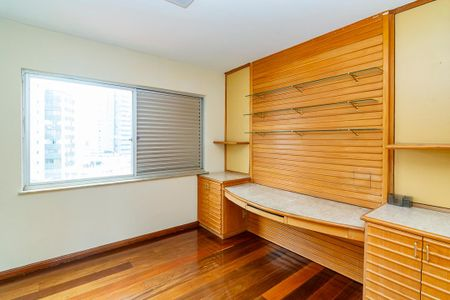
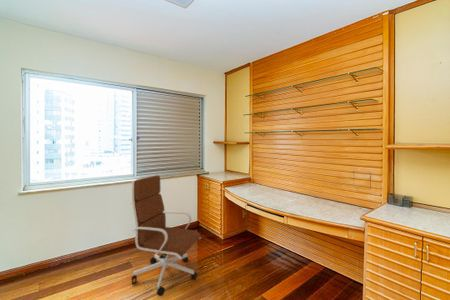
+ office chair [129,174,202,297]
